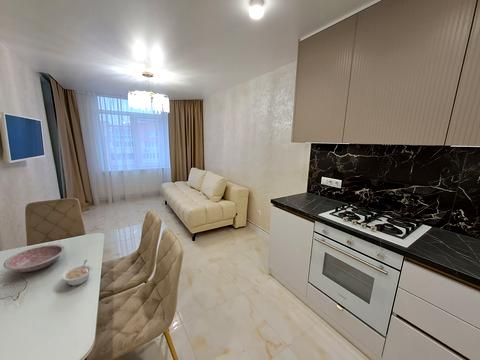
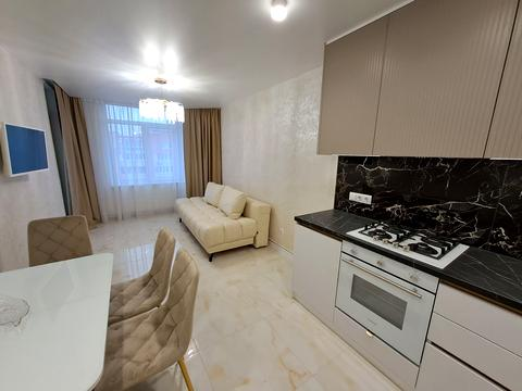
- legume [61,259,93,287]
- bowl [2,244,66,273]
